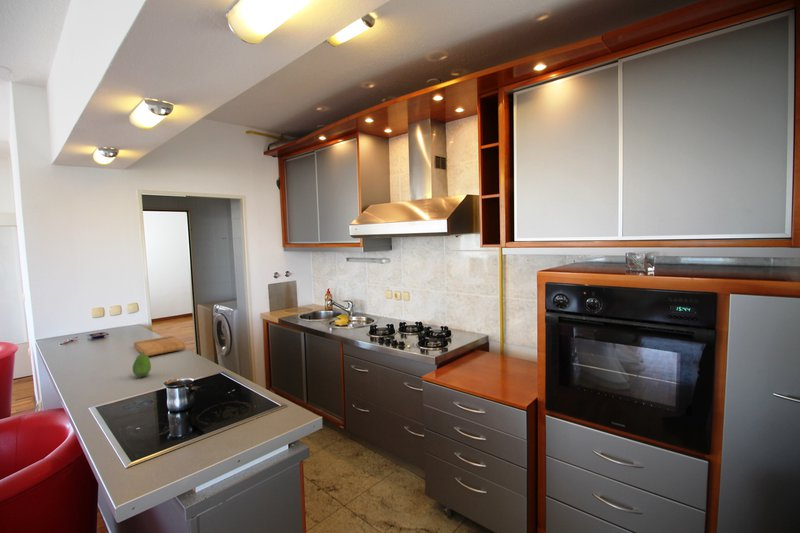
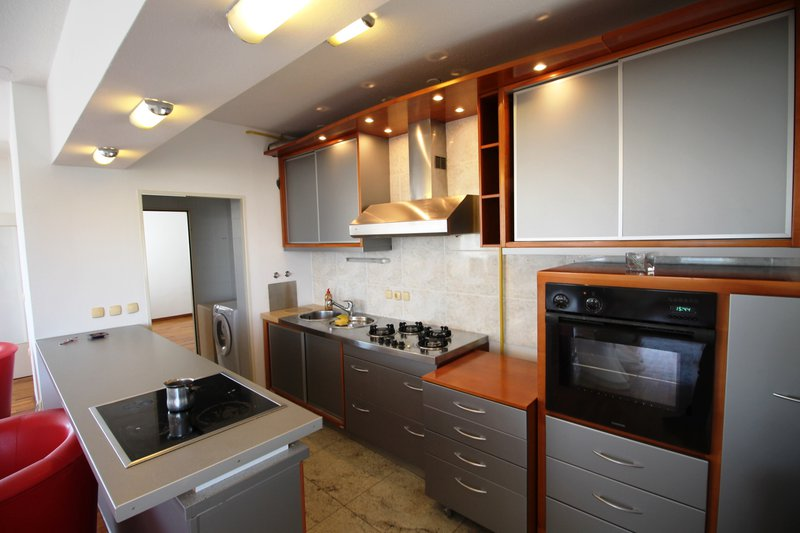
- cutting board [133,335,187,357]
- fruit [132,353,152,378]
